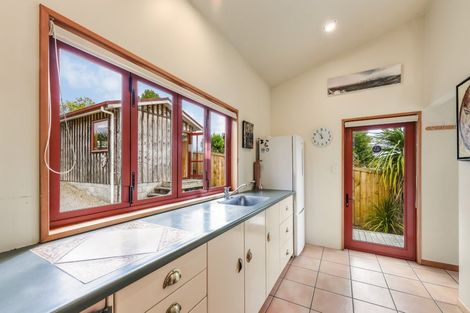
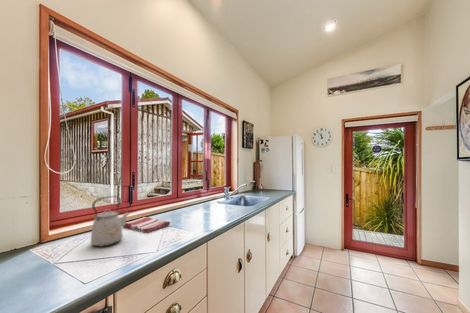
+ kettle [90,195,131,248]
+ dish towel [123,216,171,234]
